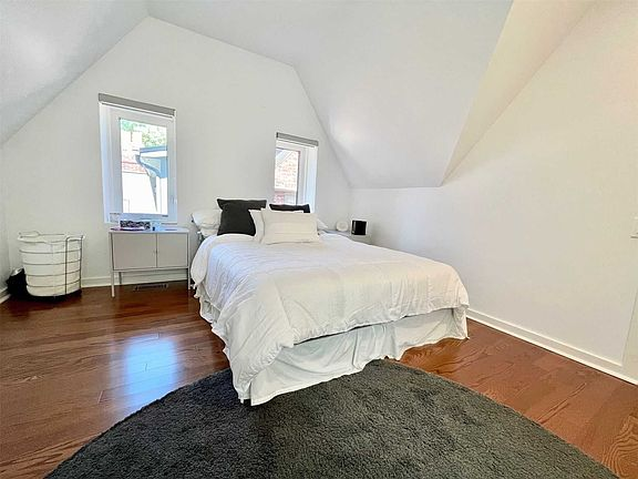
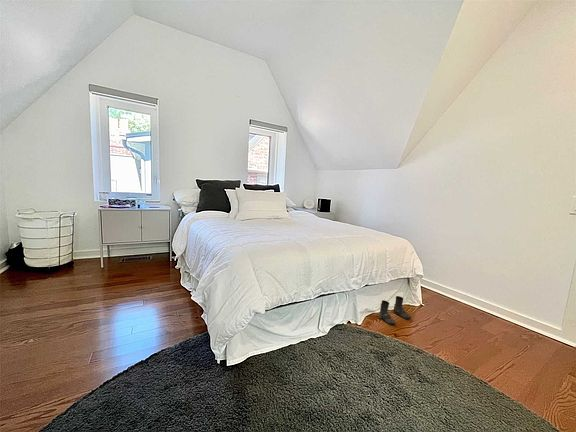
+ boots [378,295,412,326]
